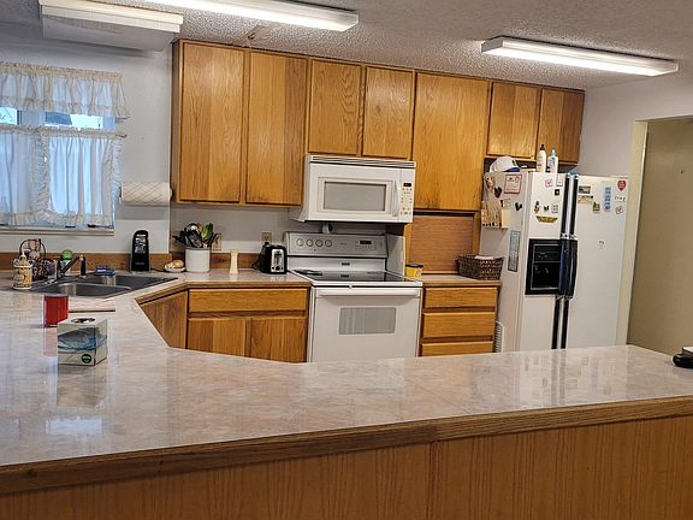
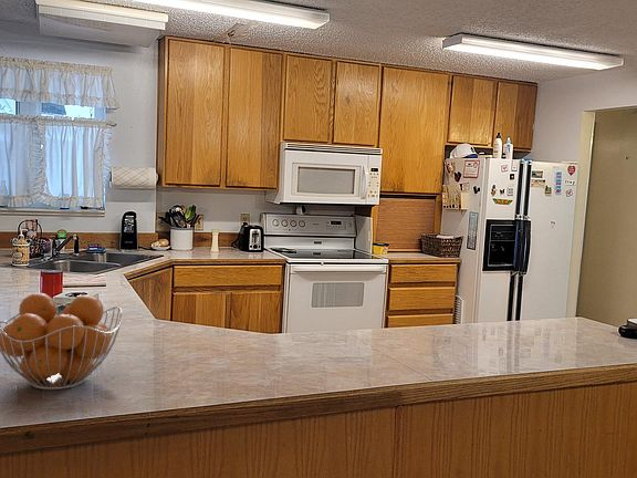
+ fruit basket [0,292,123,392]
